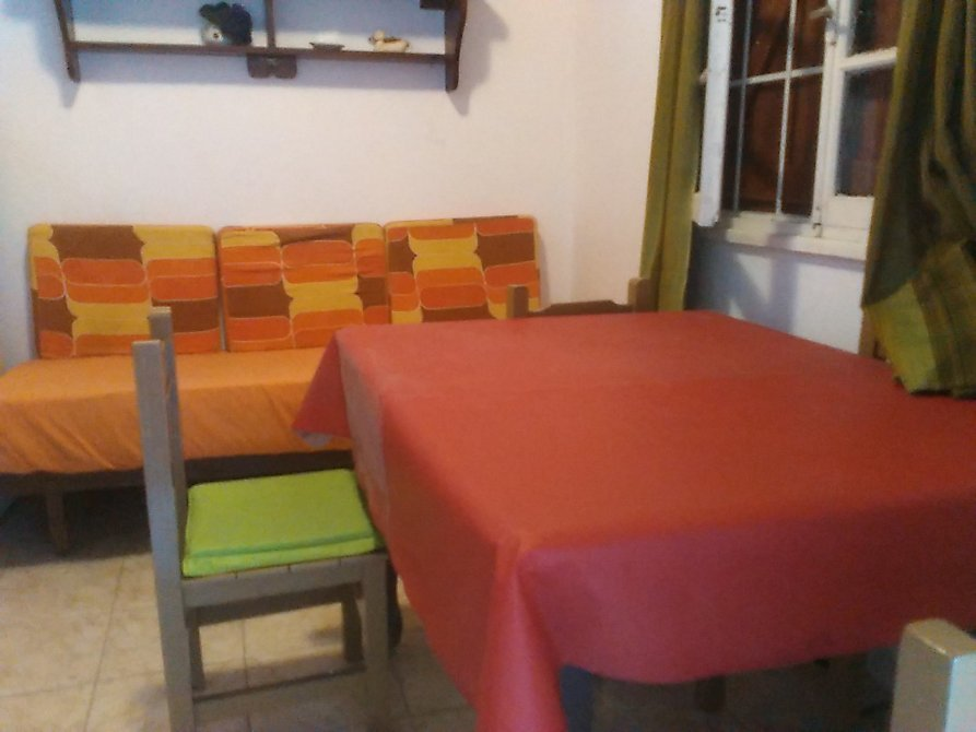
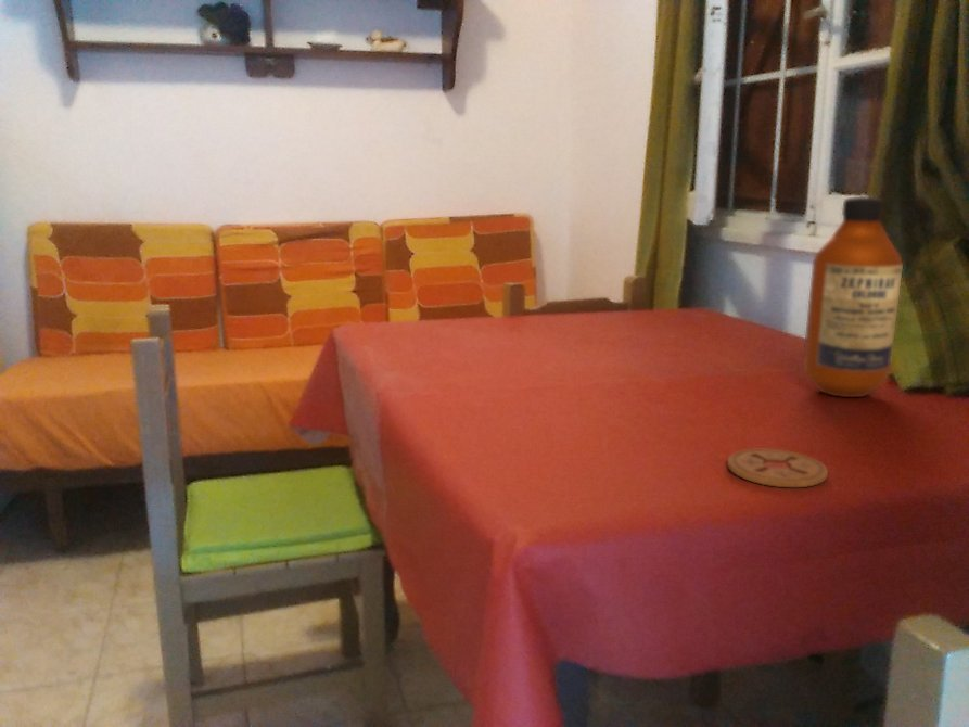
+ coaster [726,448,829,488]
+ bottle [803,195,904,398]
